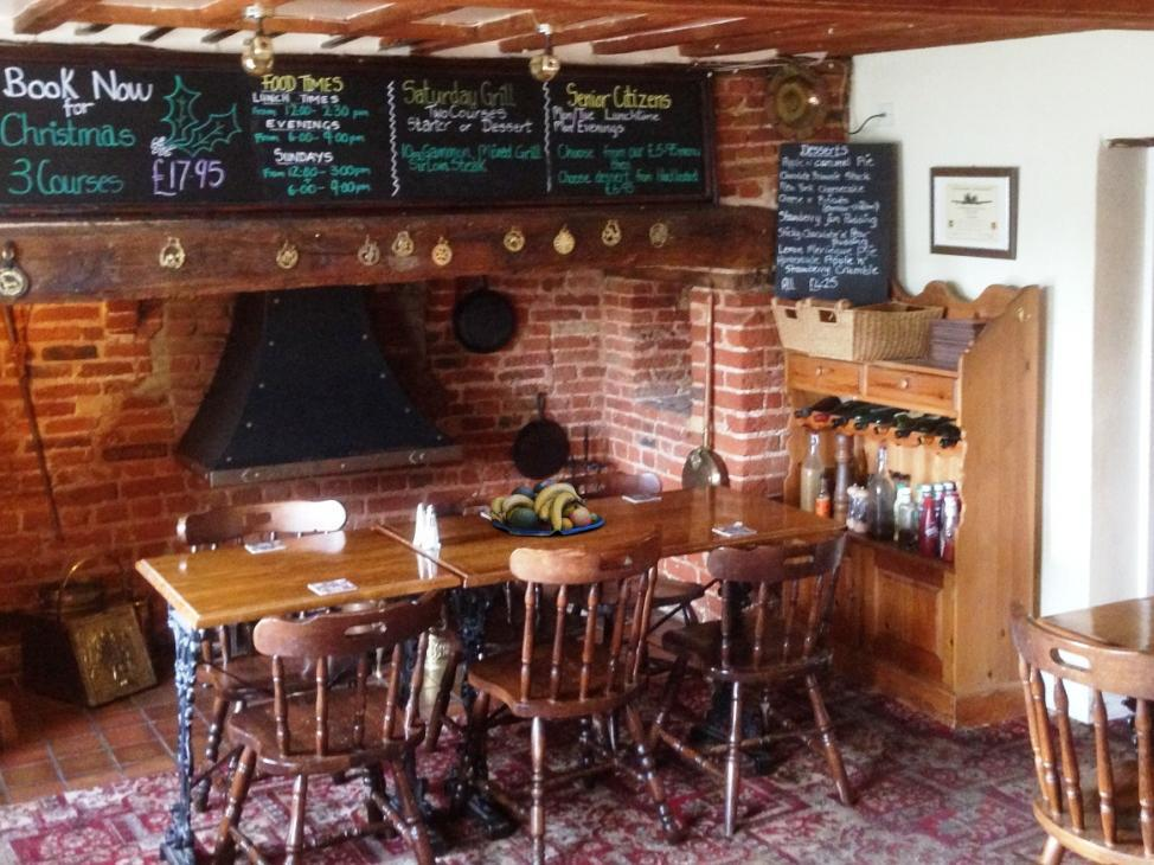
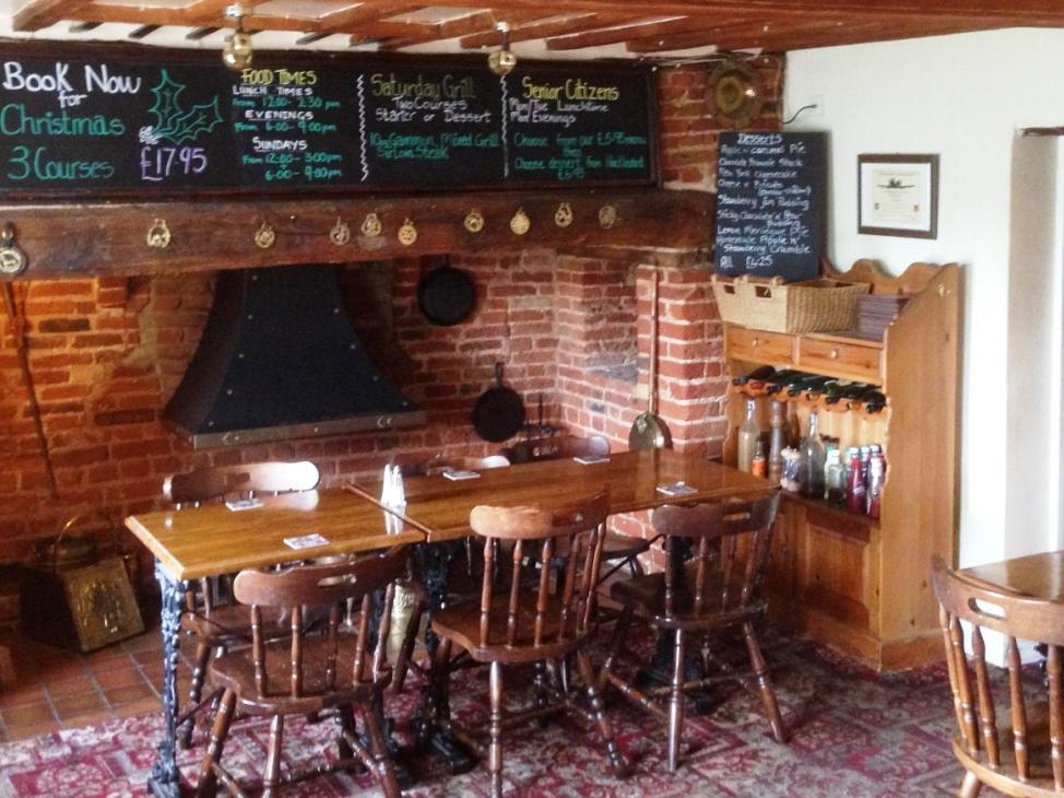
- fruit bowl [488,479,605,537]
